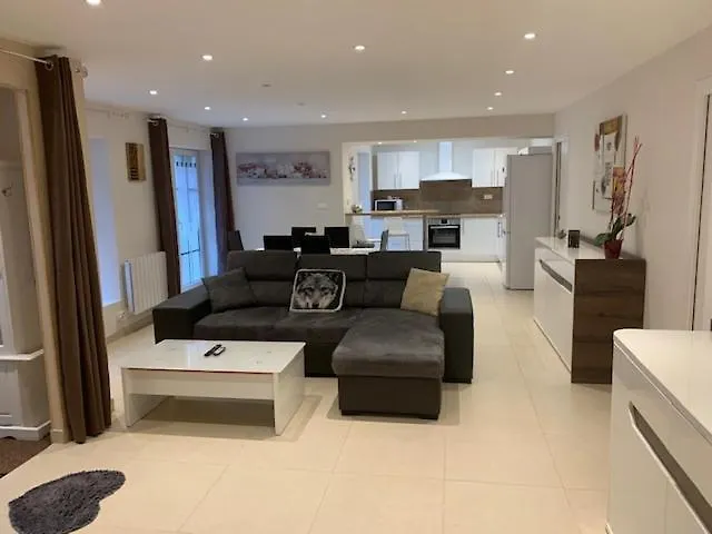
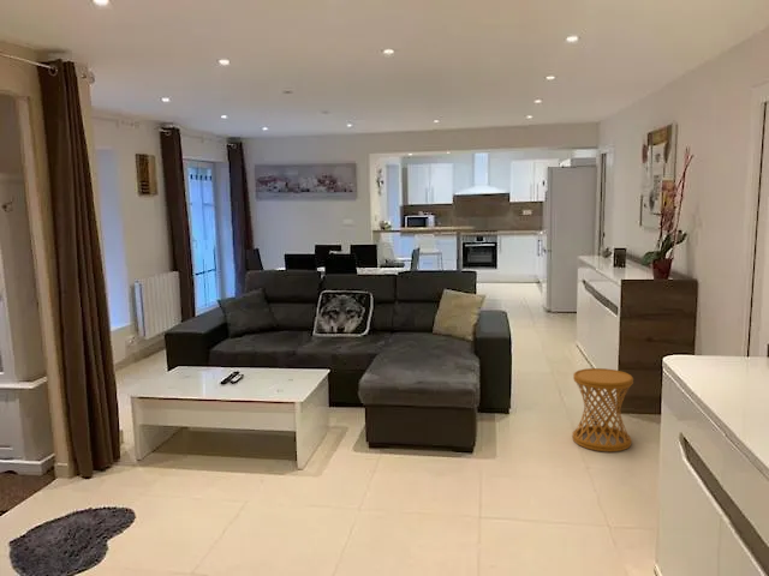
+ side table [571,367,634,454]
